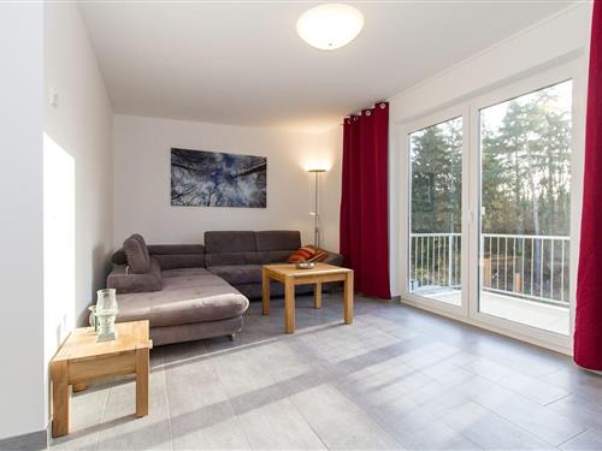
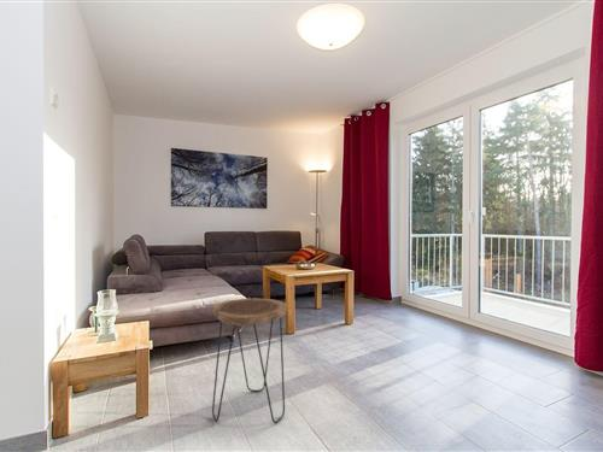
+ side table [211,297,287,424]
